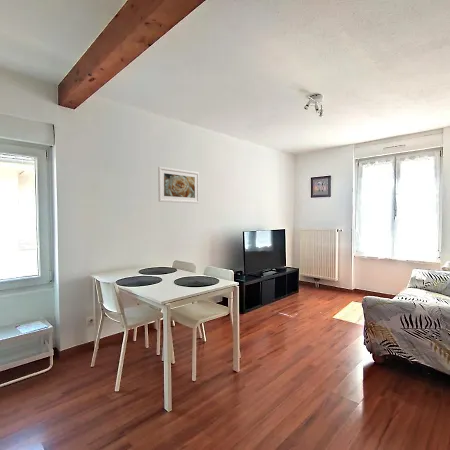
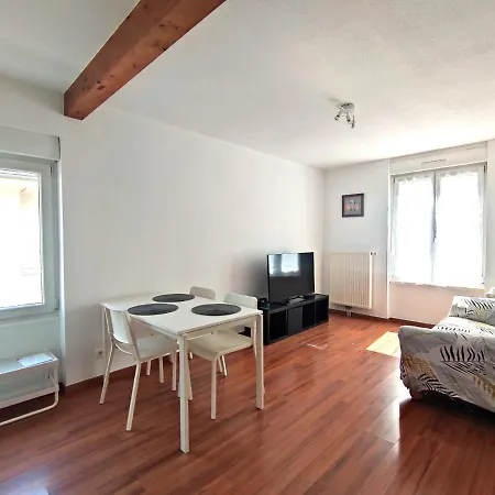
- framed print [157,166,200,204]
